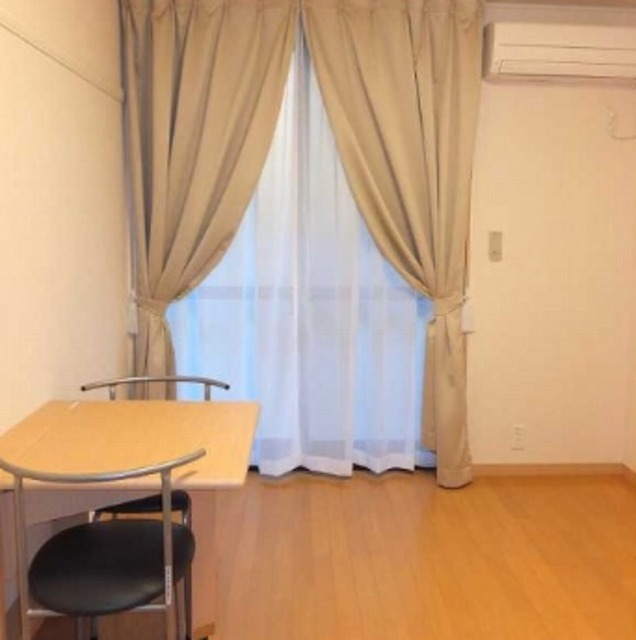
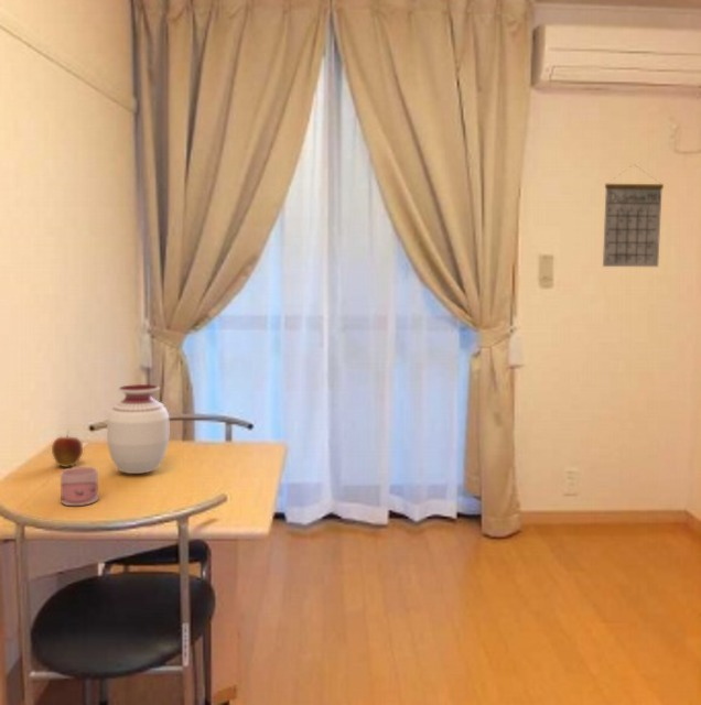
+ calendar [602,163,665,268]
+ mug [60,466,99,507]
+ apple [51,430,84,468]
+ vase [106,383,170,475]
